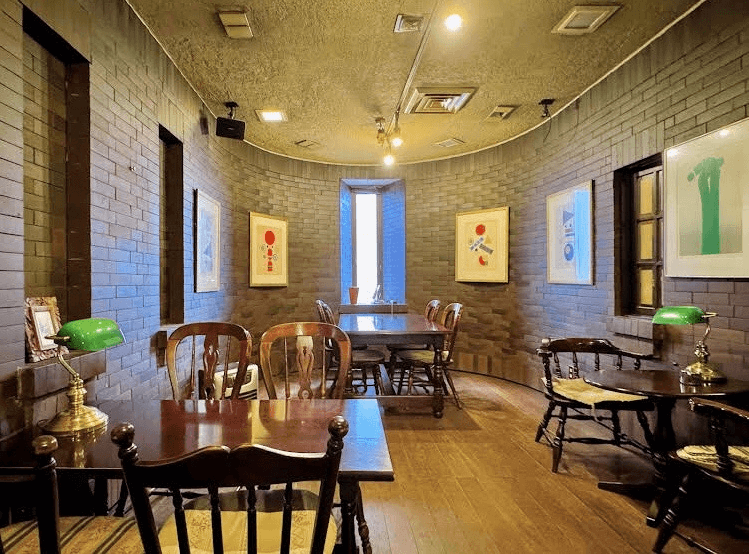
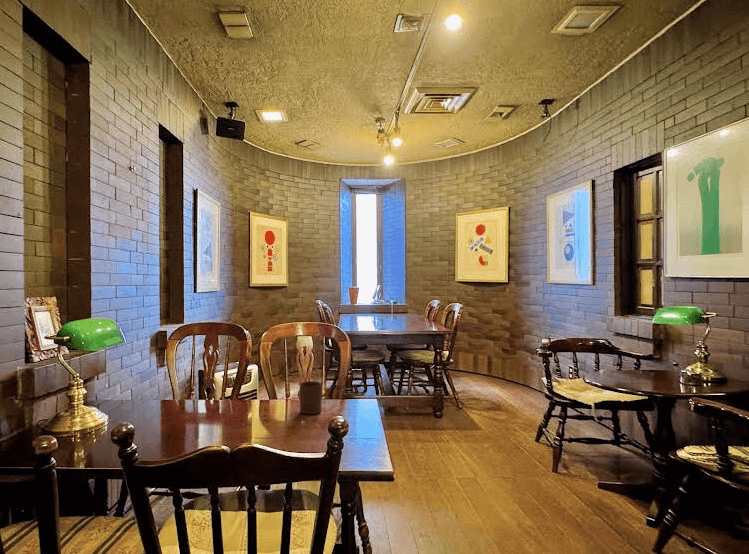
+ cup [299,380,323,415]
